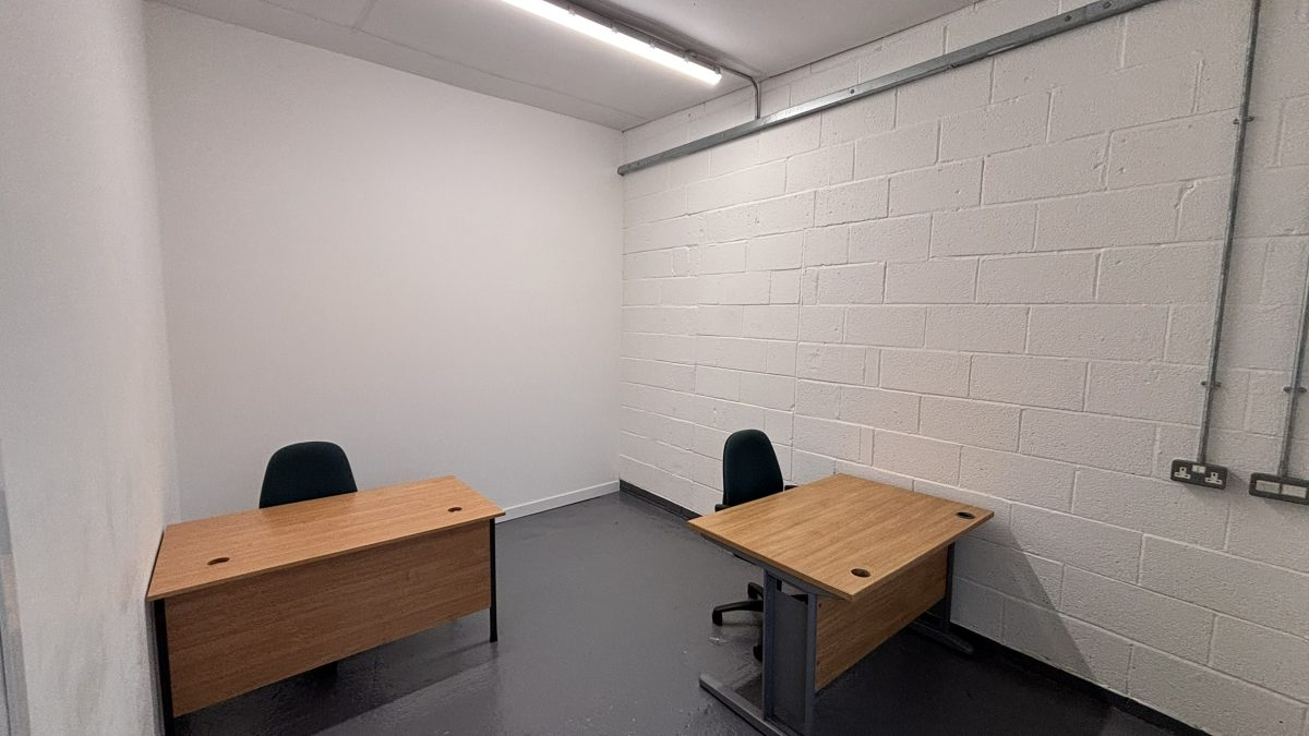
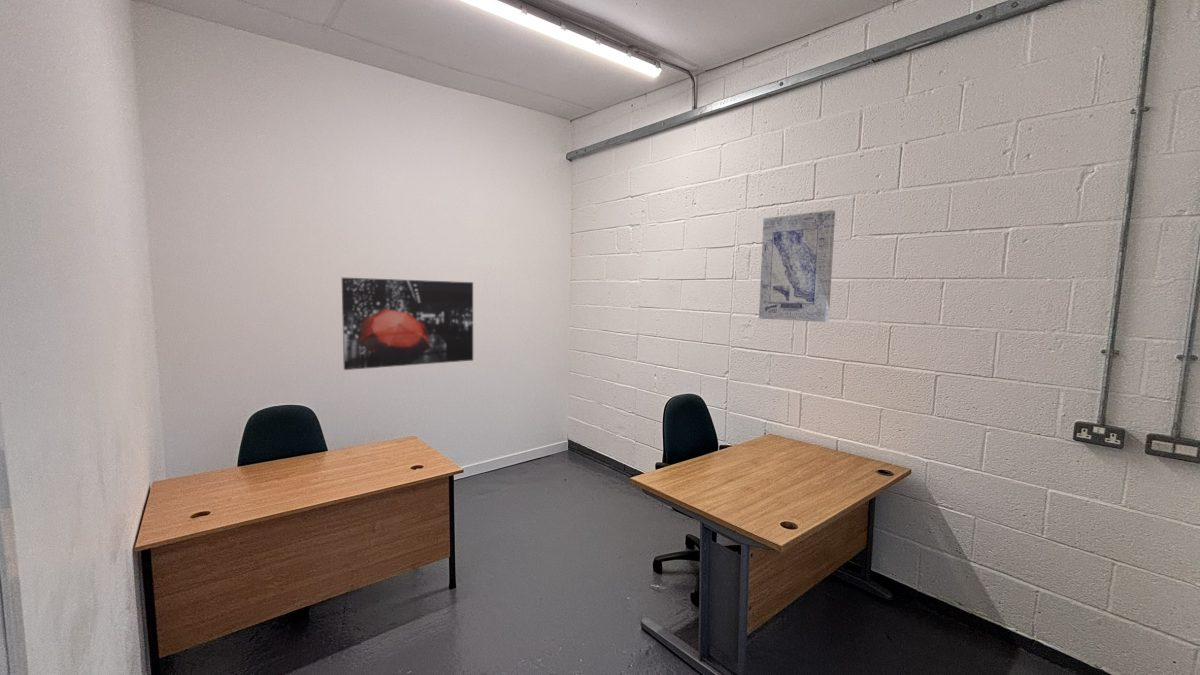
+ wall art [341,277,474,371]
+ wall art [758,209,836,323]
